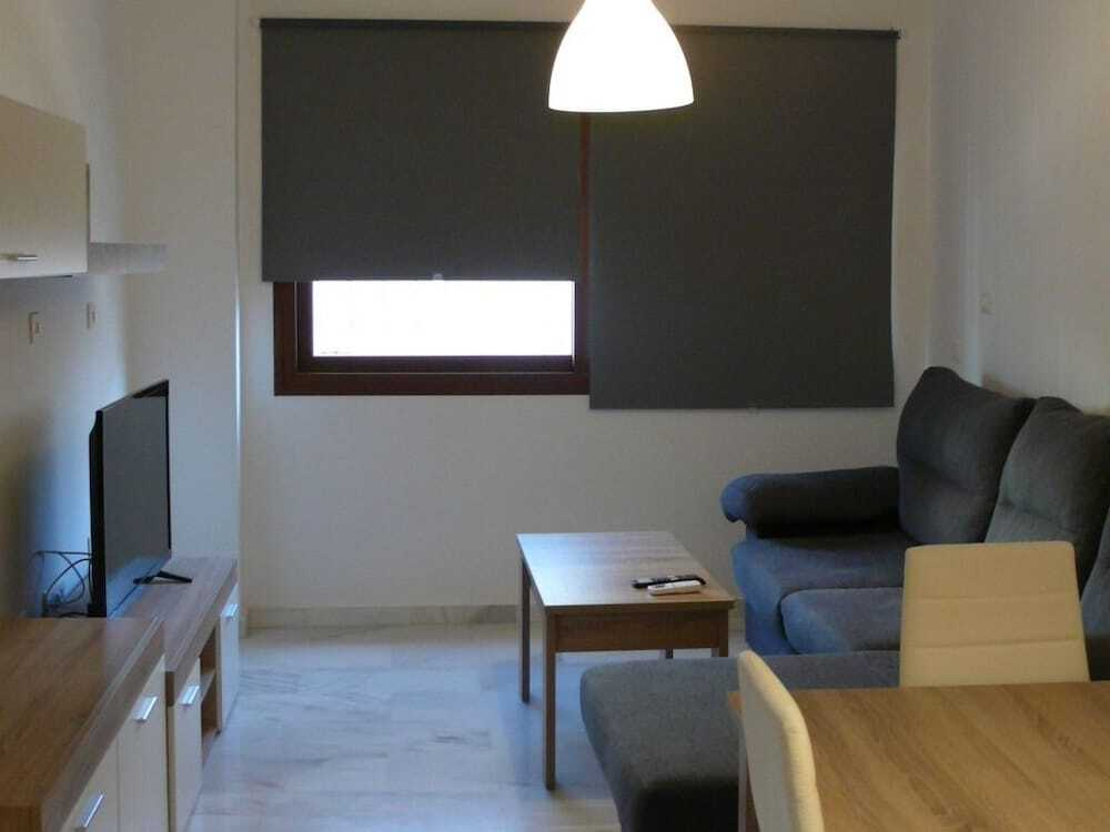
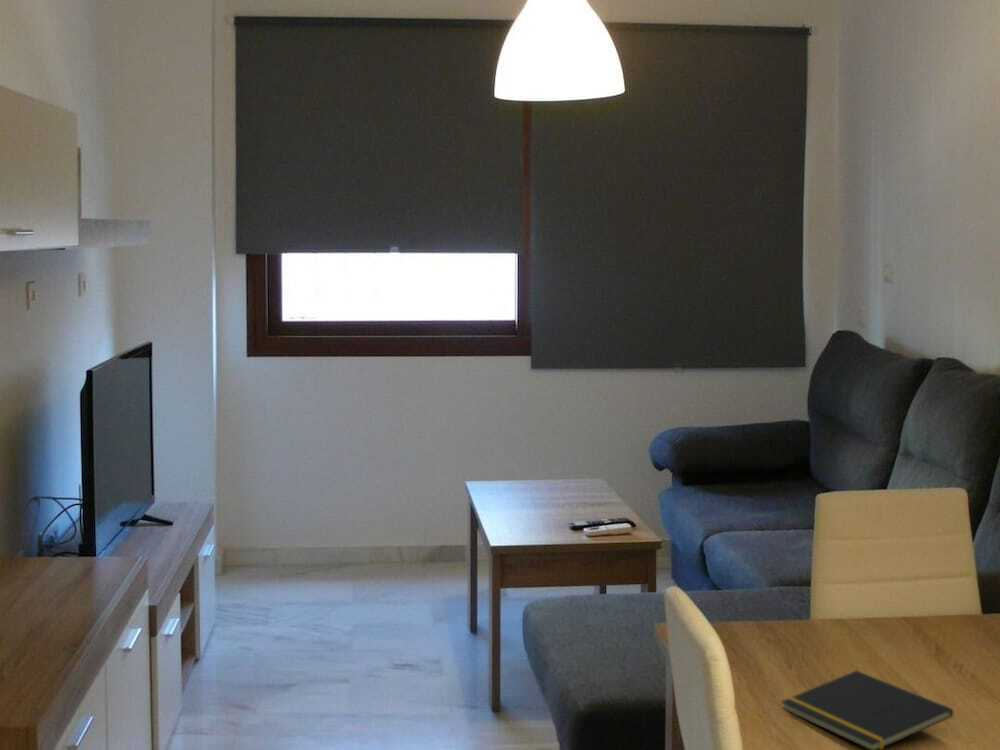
+ notepad [780,670,954,750]
